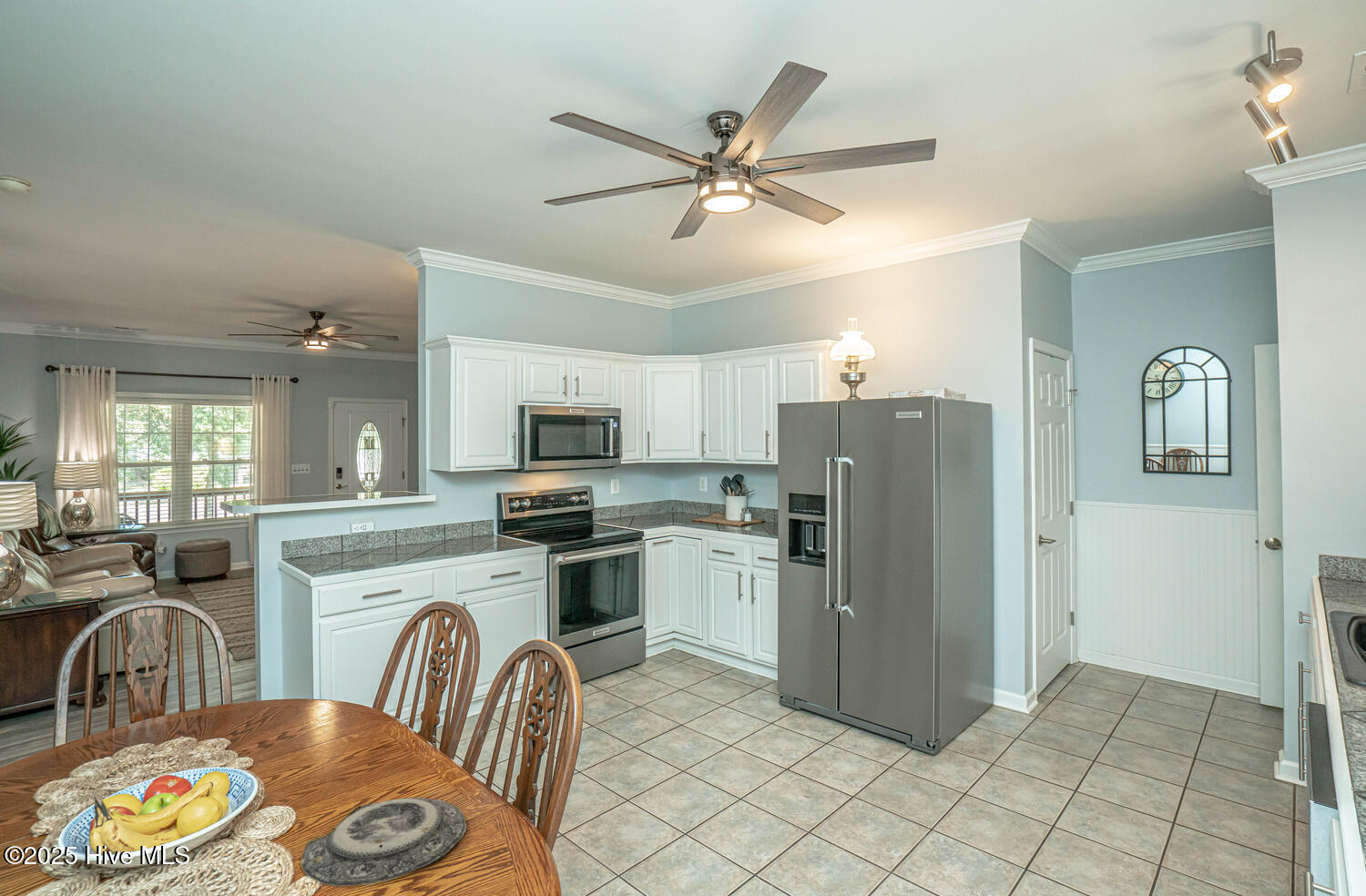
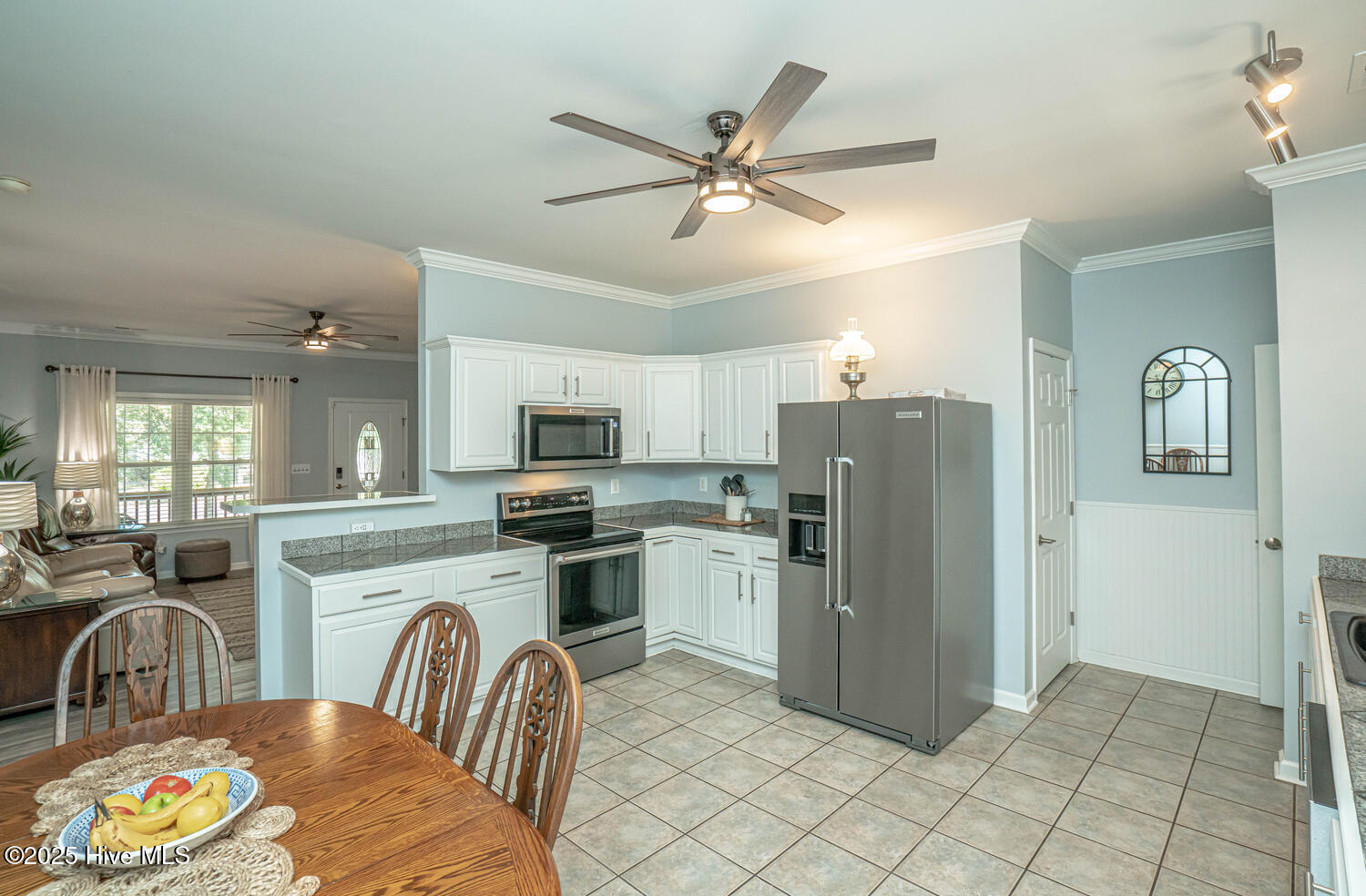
- plate [300,797,467,887]
